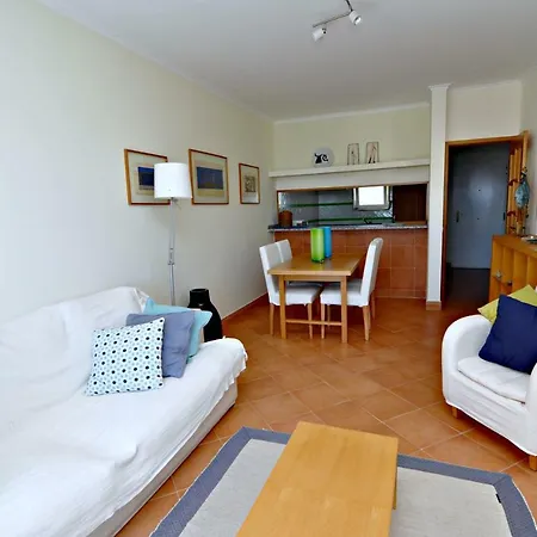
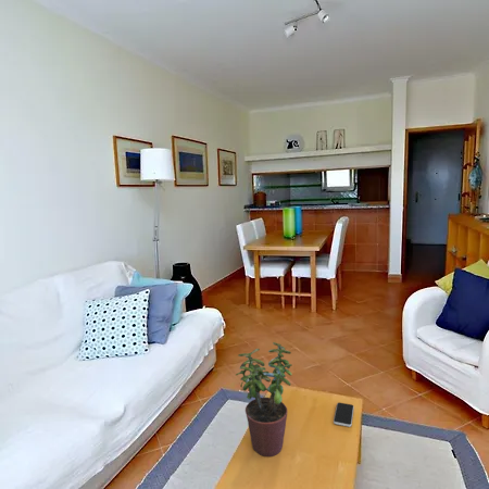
+ smartphone [333,401,354,428]
+ potted plant [235,341,292,457]
